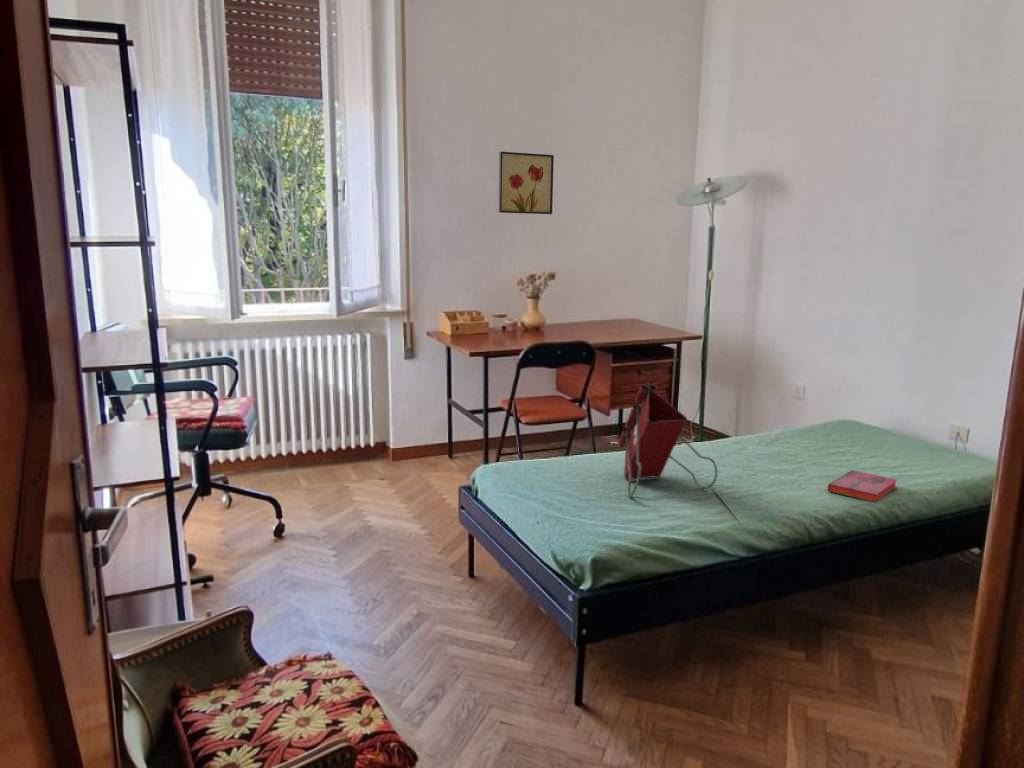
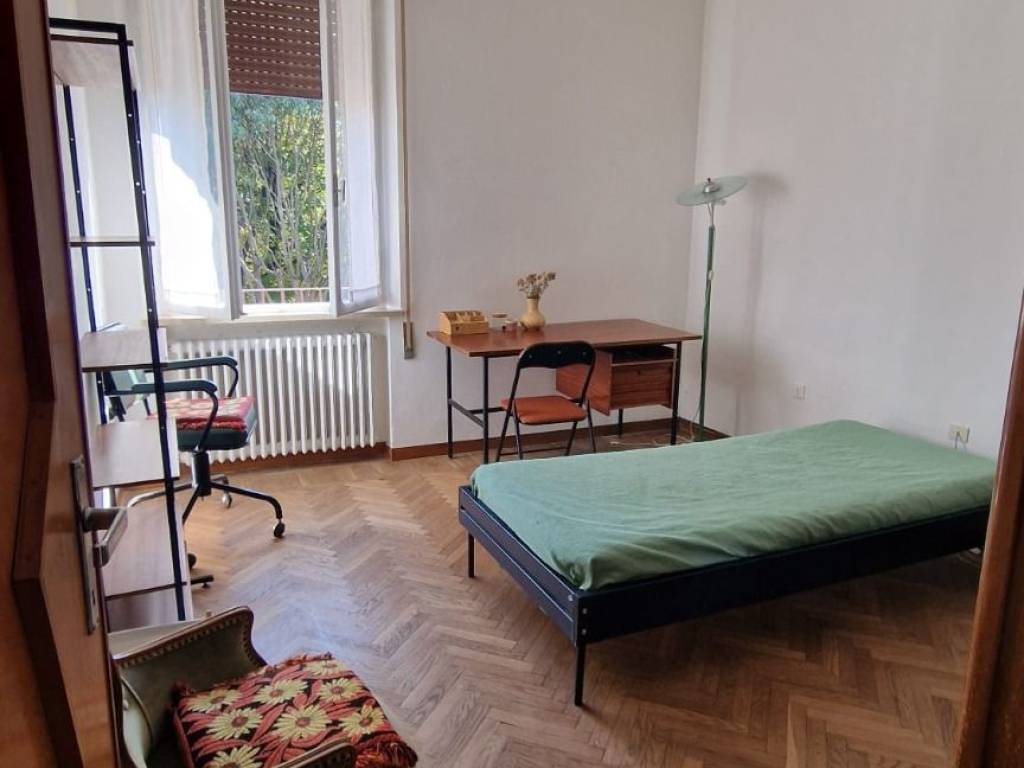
- tote bag [617,383,719,498]
- hardback book [827,469,898,503]
- wall art [498,151,555,215]
